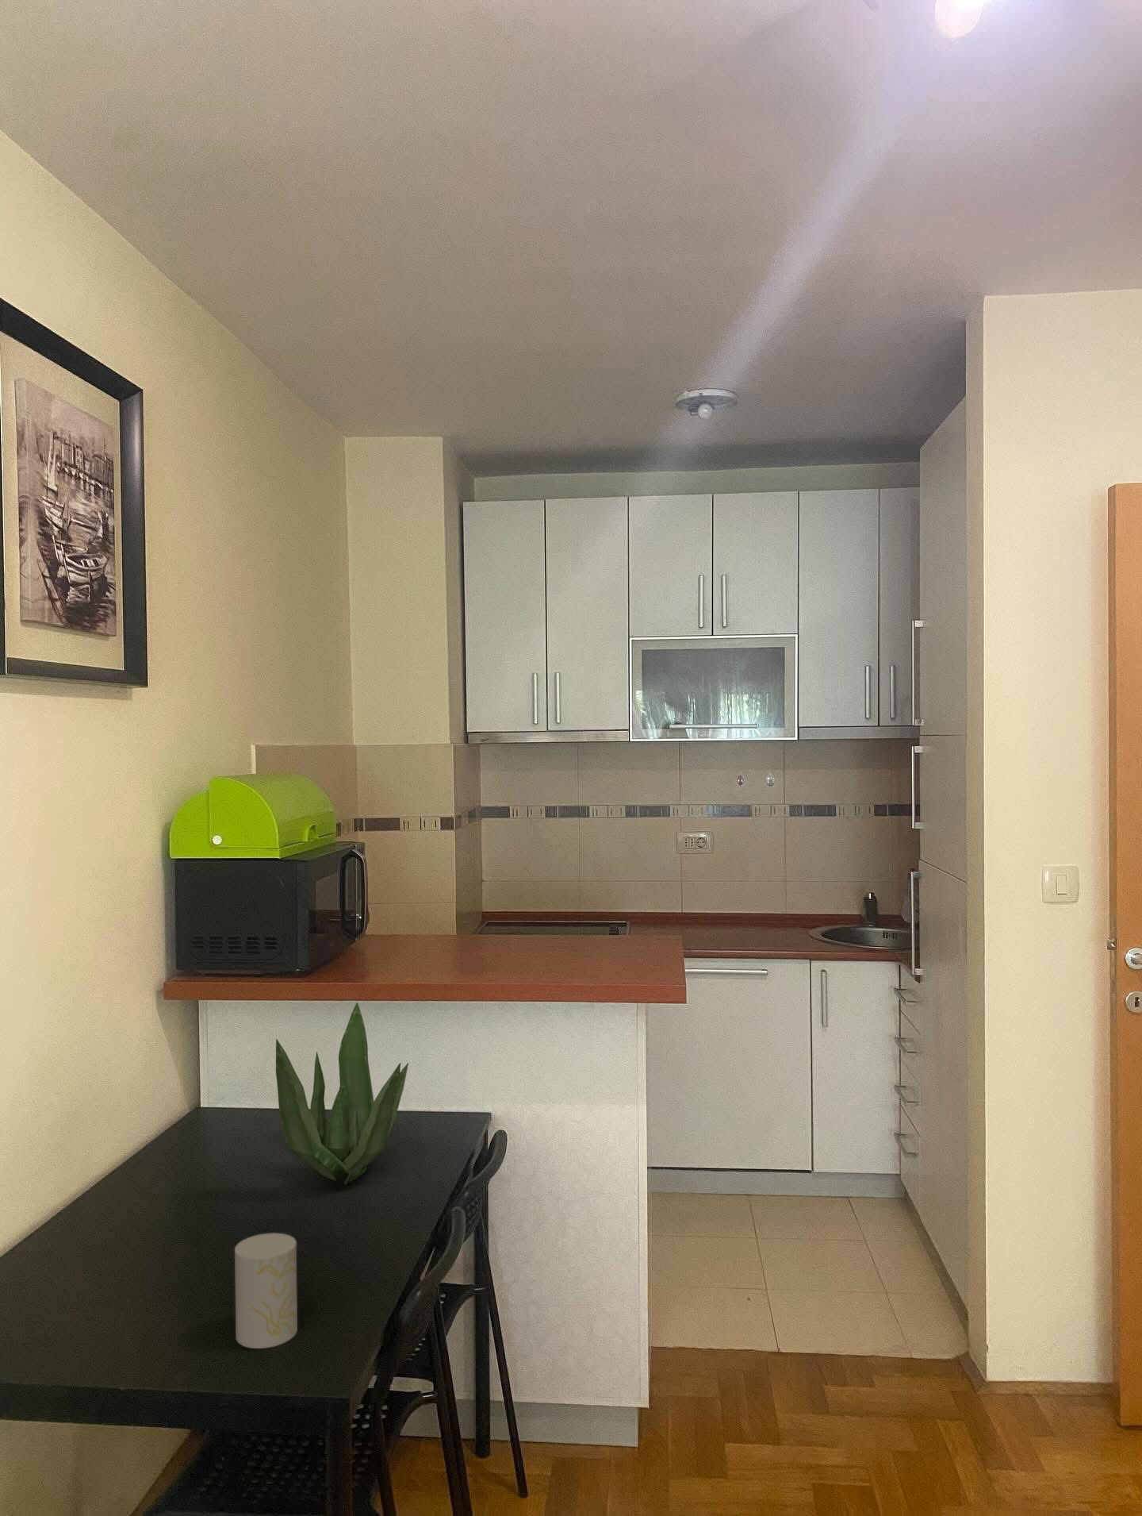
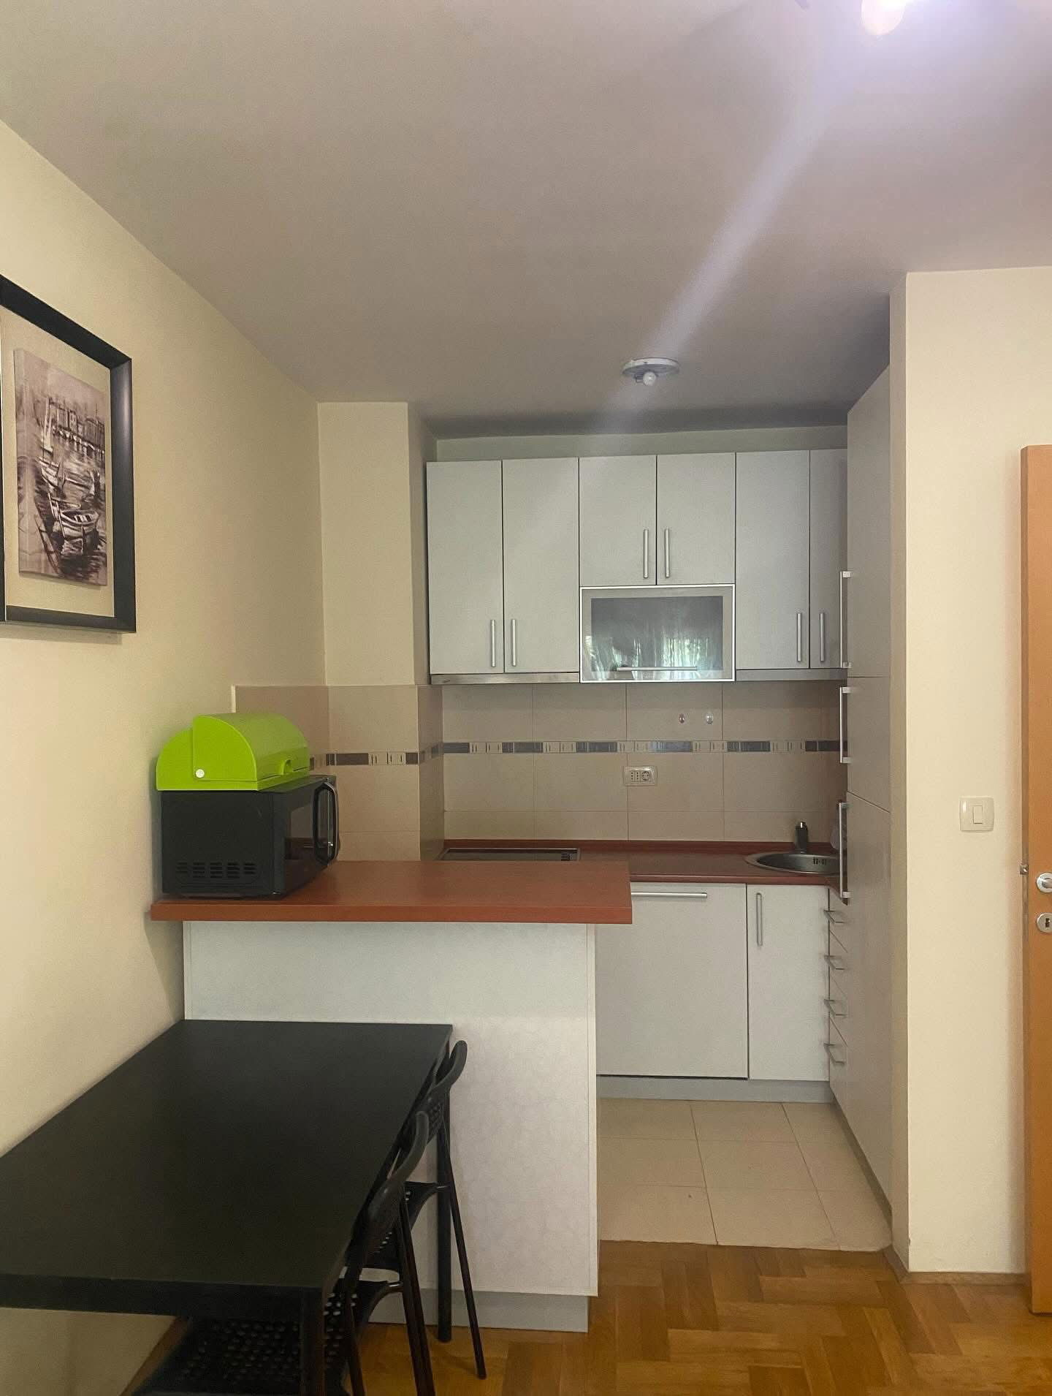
- cup [234,1233,299,1349]
- plant [275,1002,409,1187]
